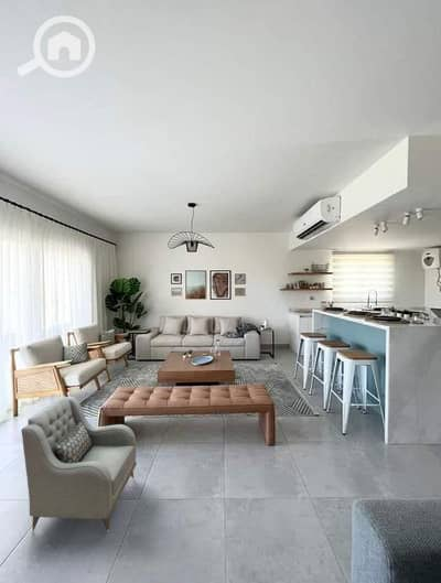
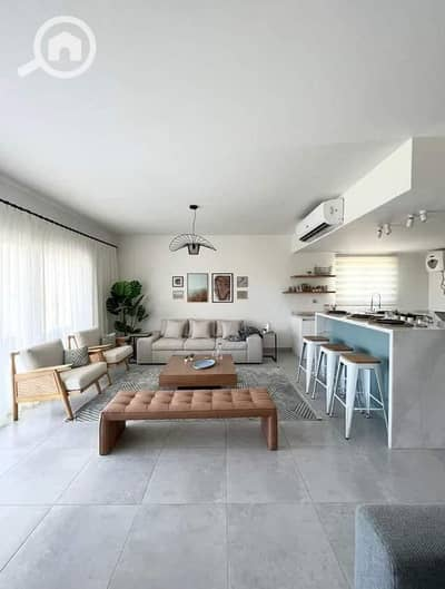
- armchair [20,395,138,533]
